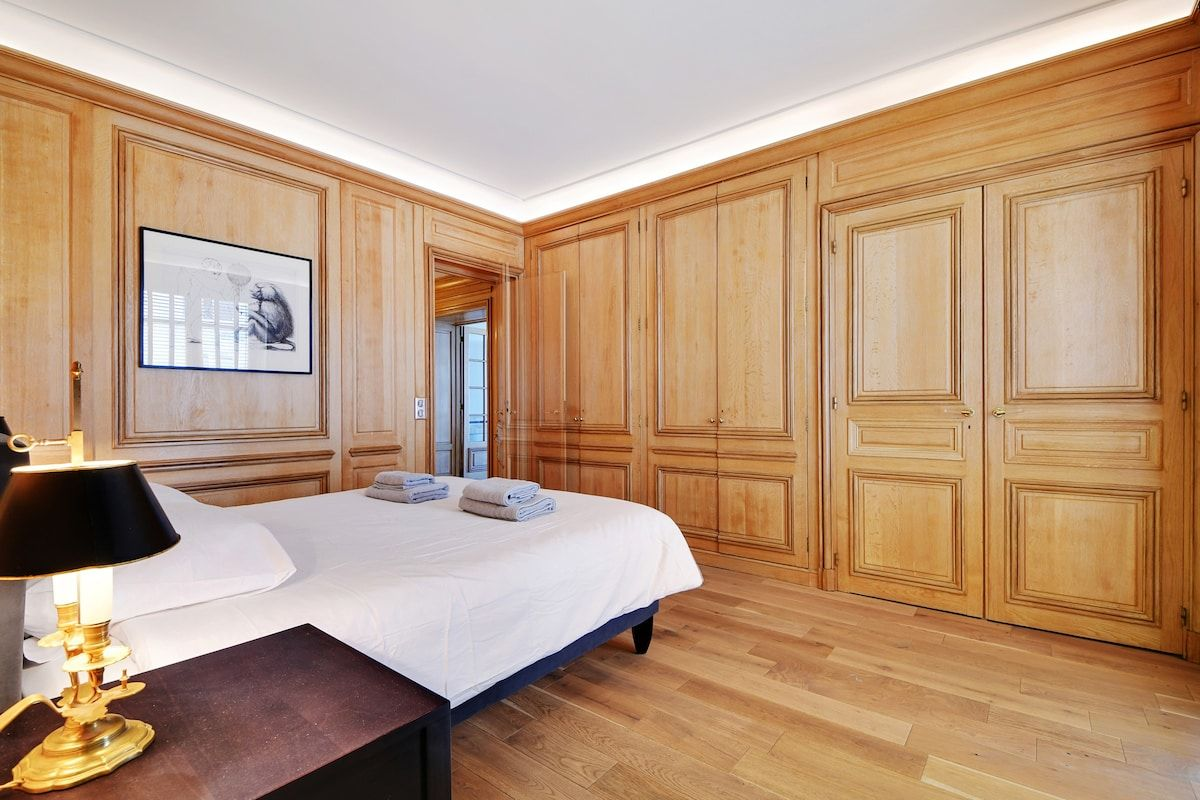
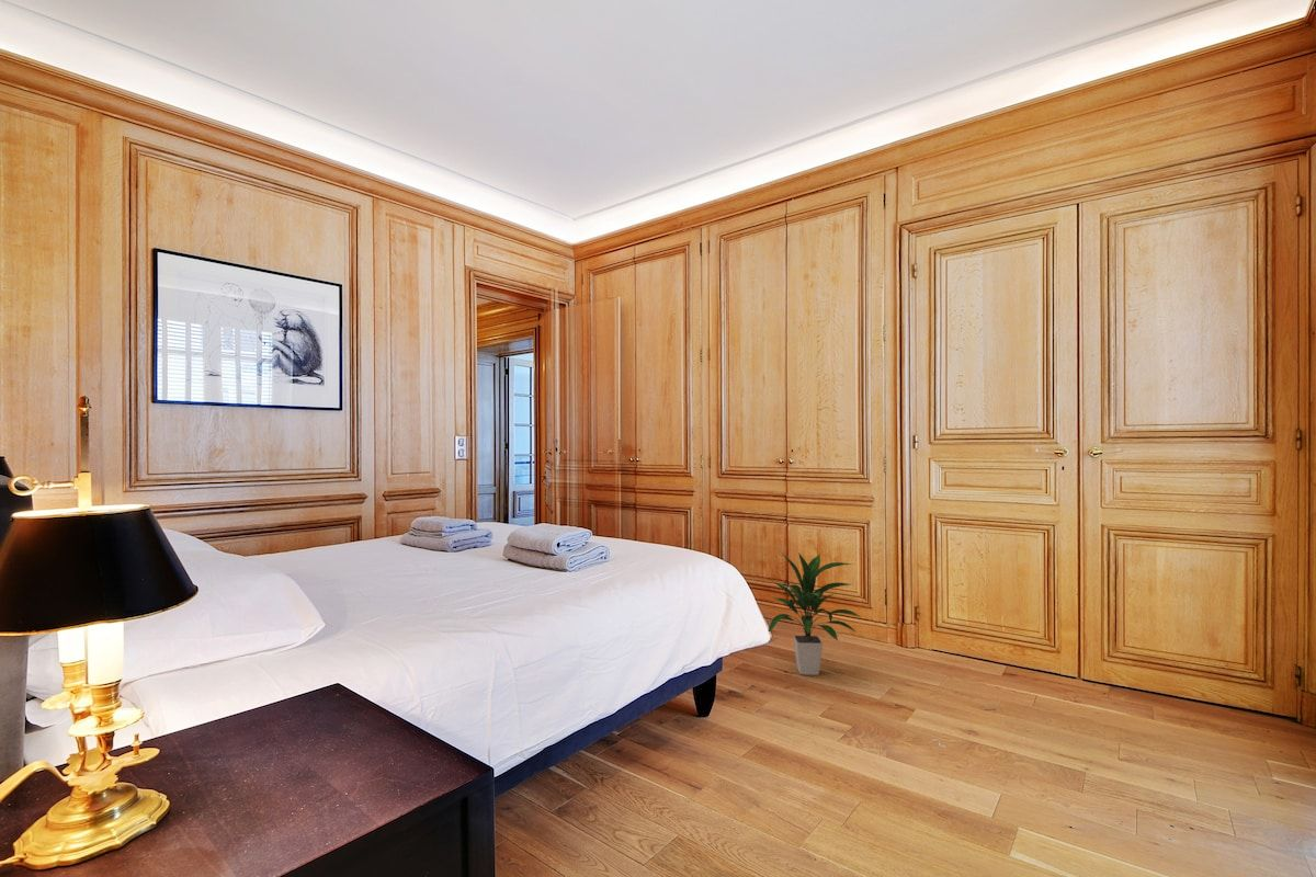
+ indoor plant [767,551,862,676]
